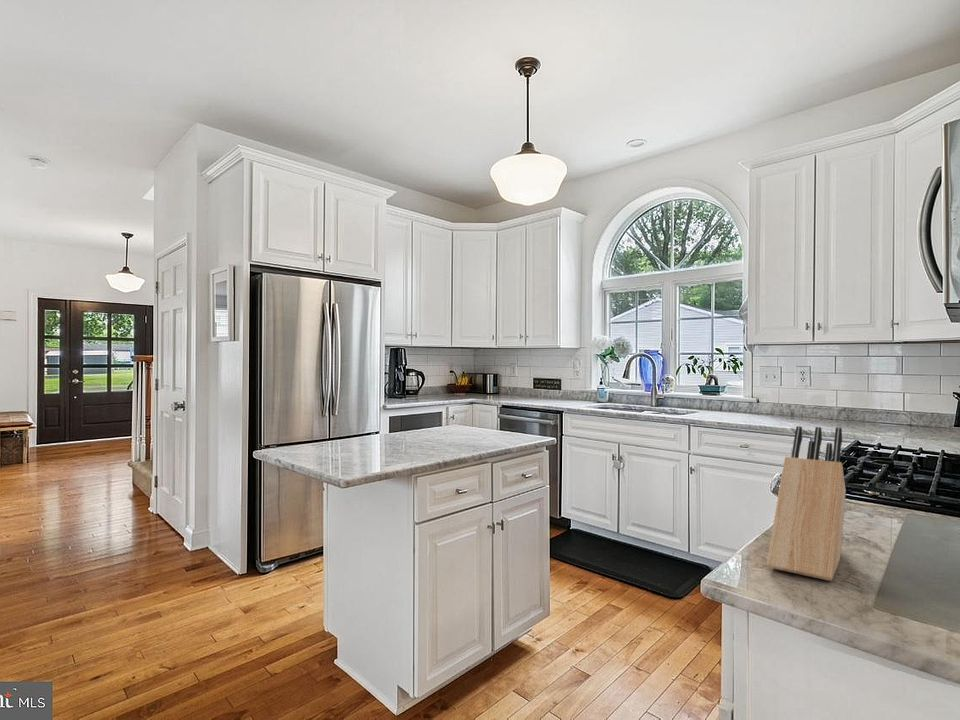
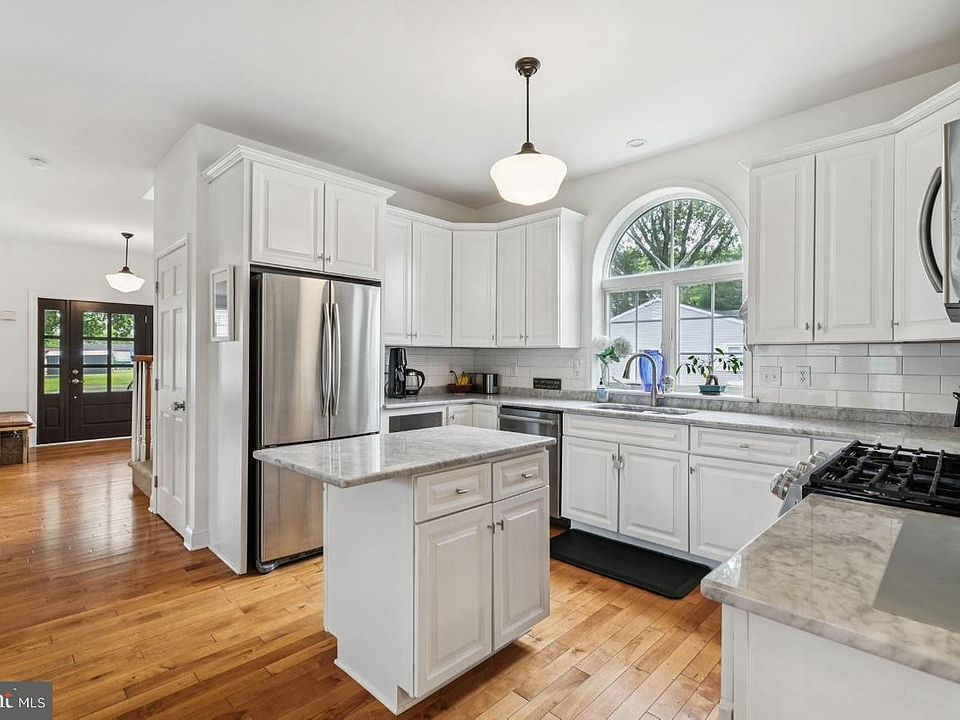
- knife block [765,425,847,582]
